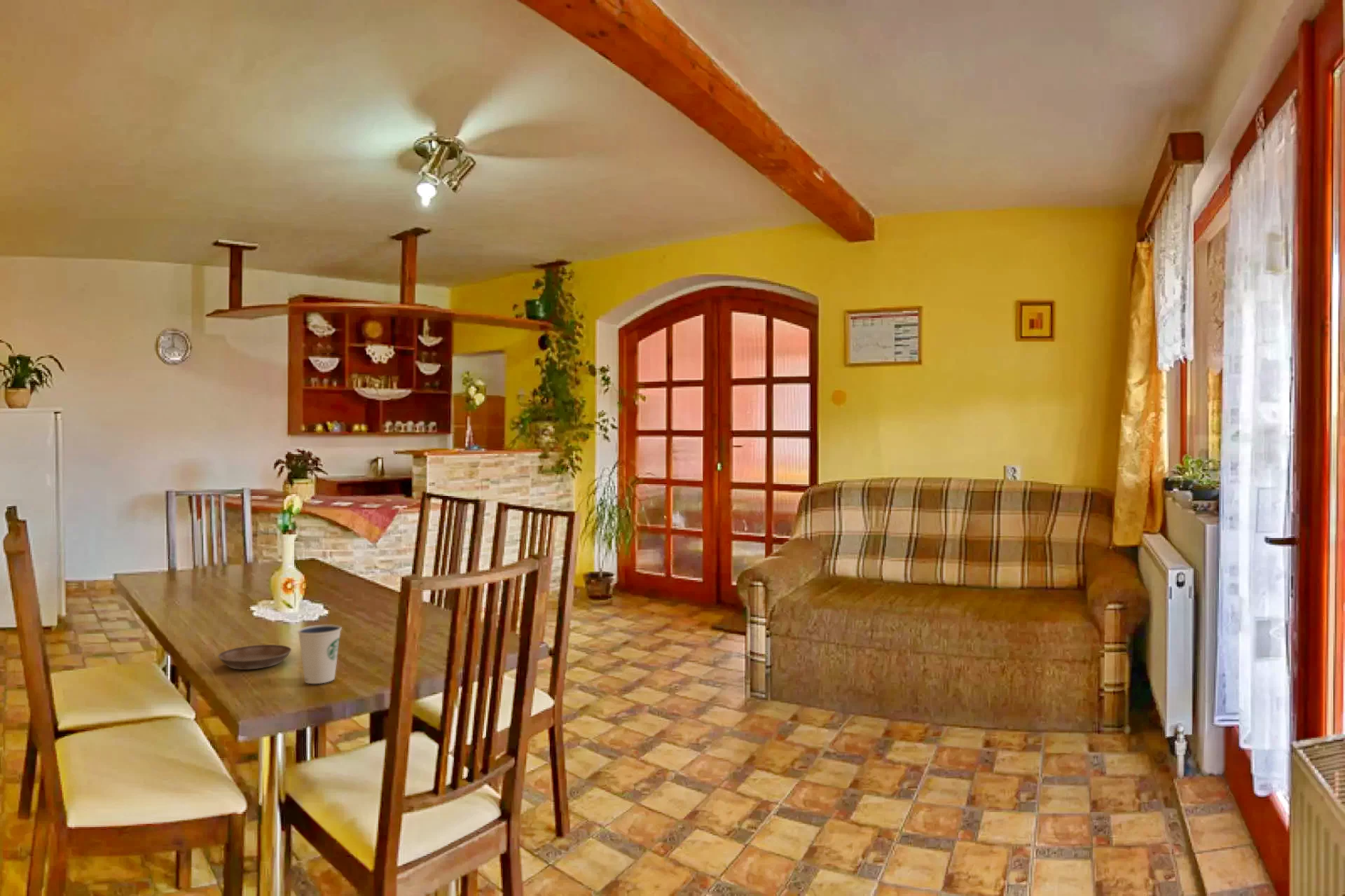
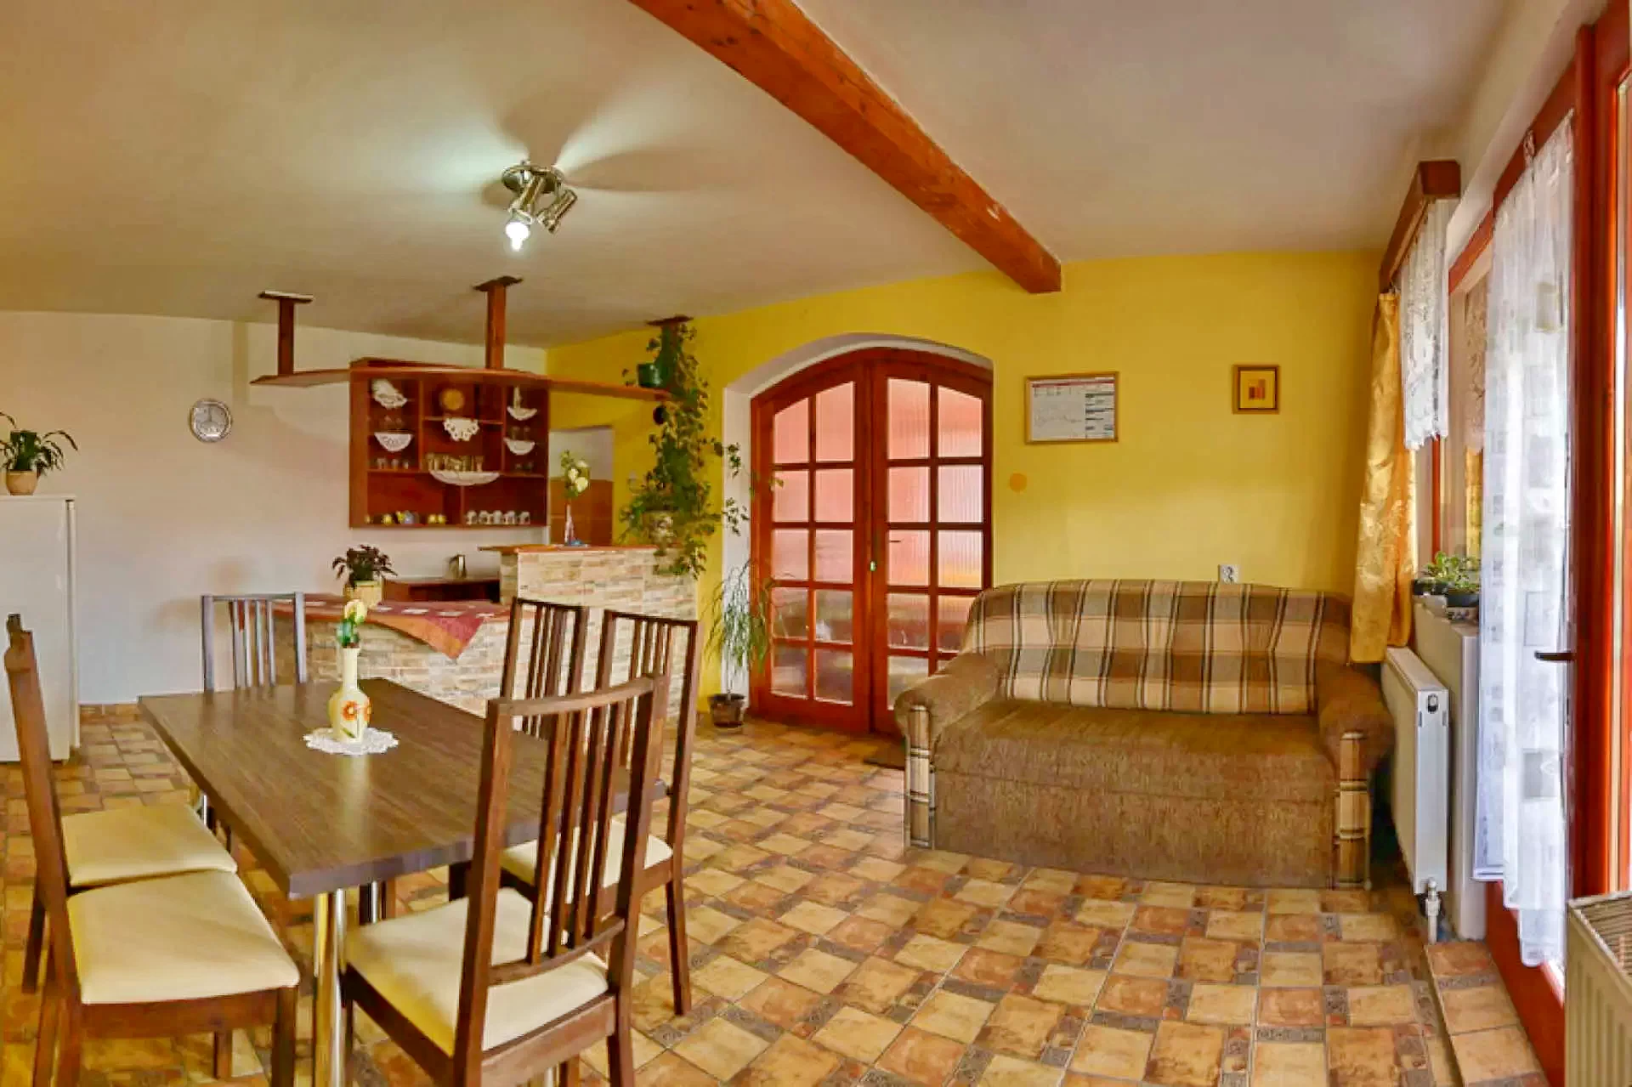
- dixie cup [297,623,343,684]
- saucer [217,644,292,670]
